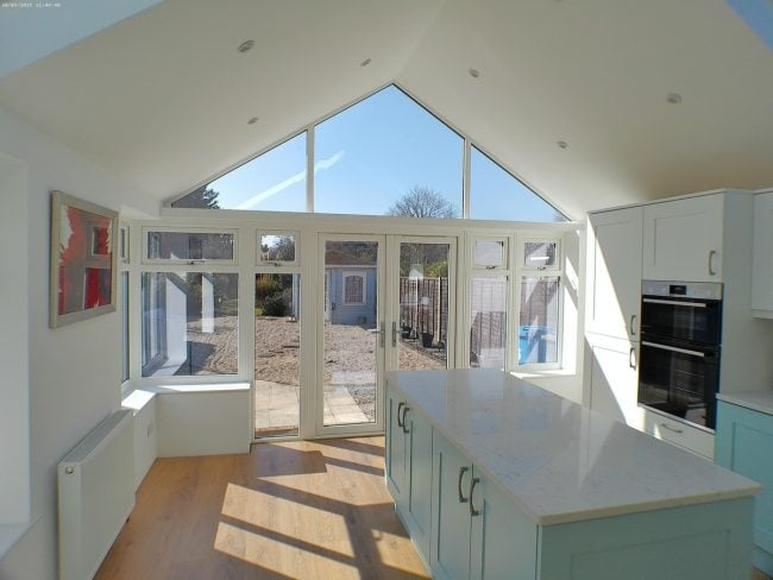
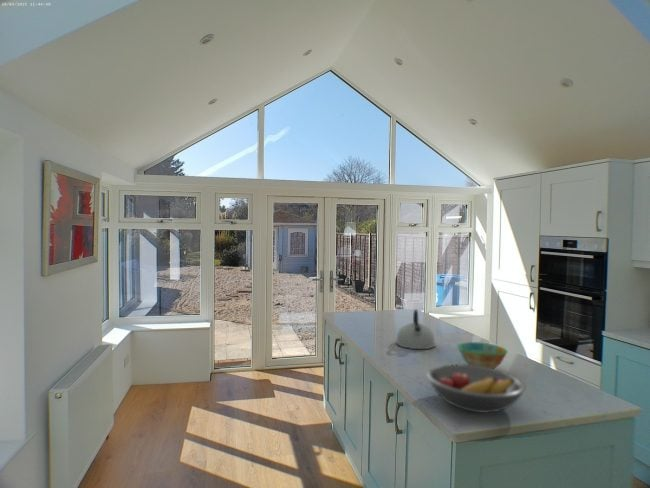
+ bowl [456,341,509,369]
+ kettle [394,308,437,350]
+ fruit bowl [426,364,526,414]
